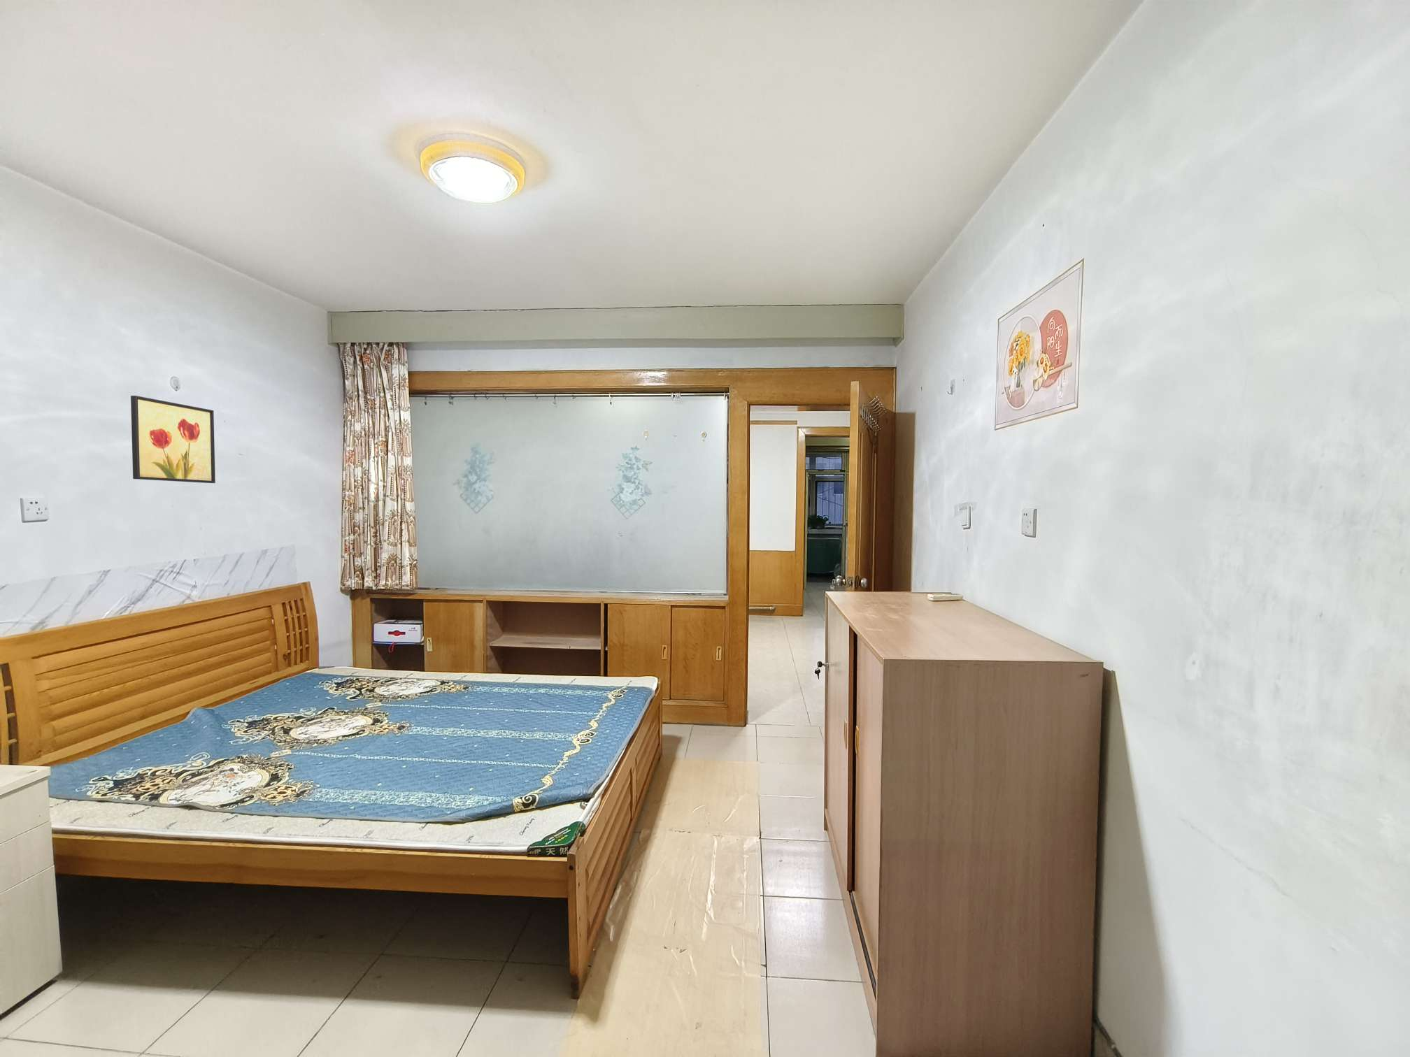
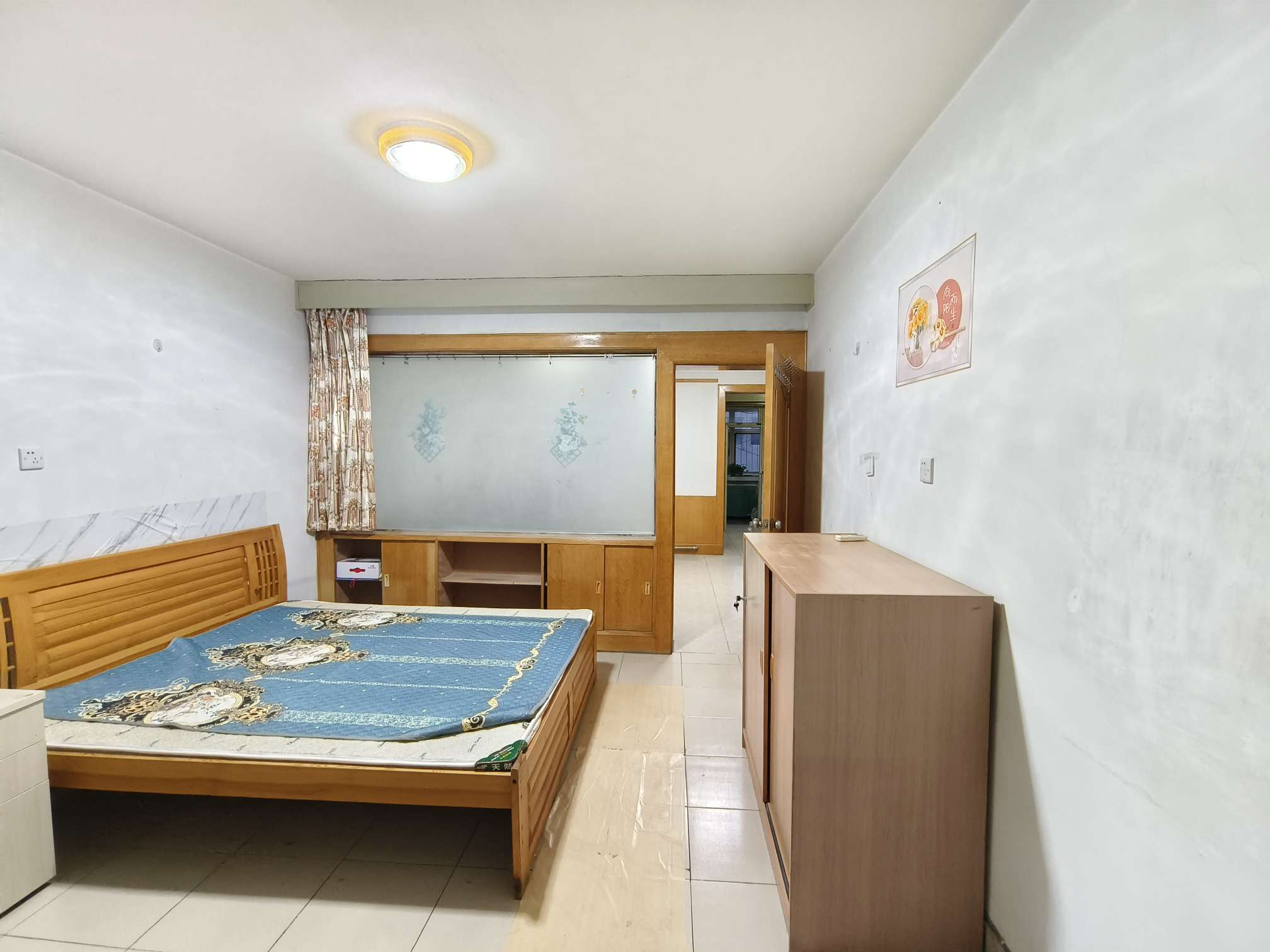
- wall art [130,395,216,484]
